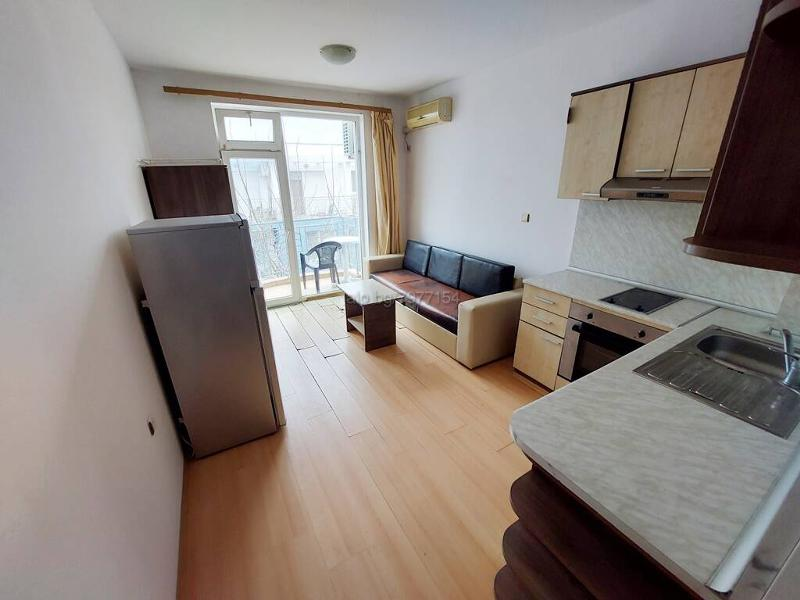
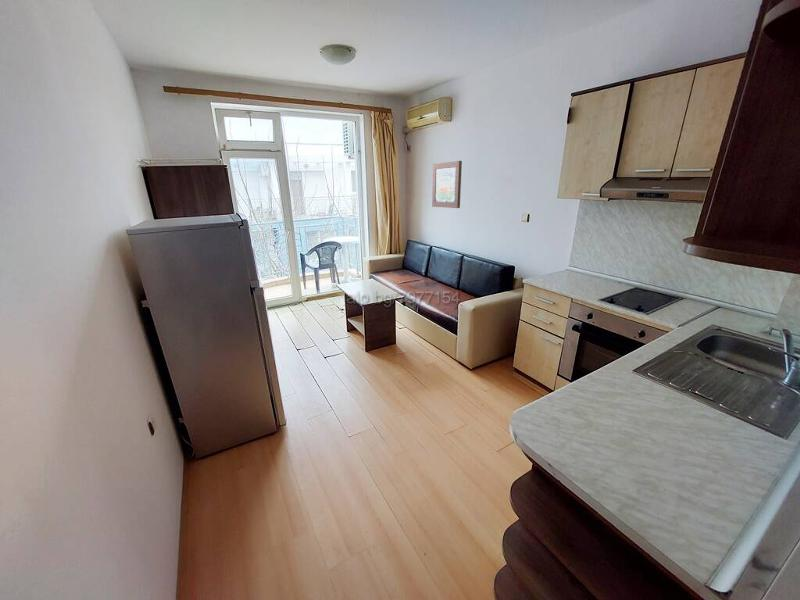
+ wall art [431,160,463,209]
